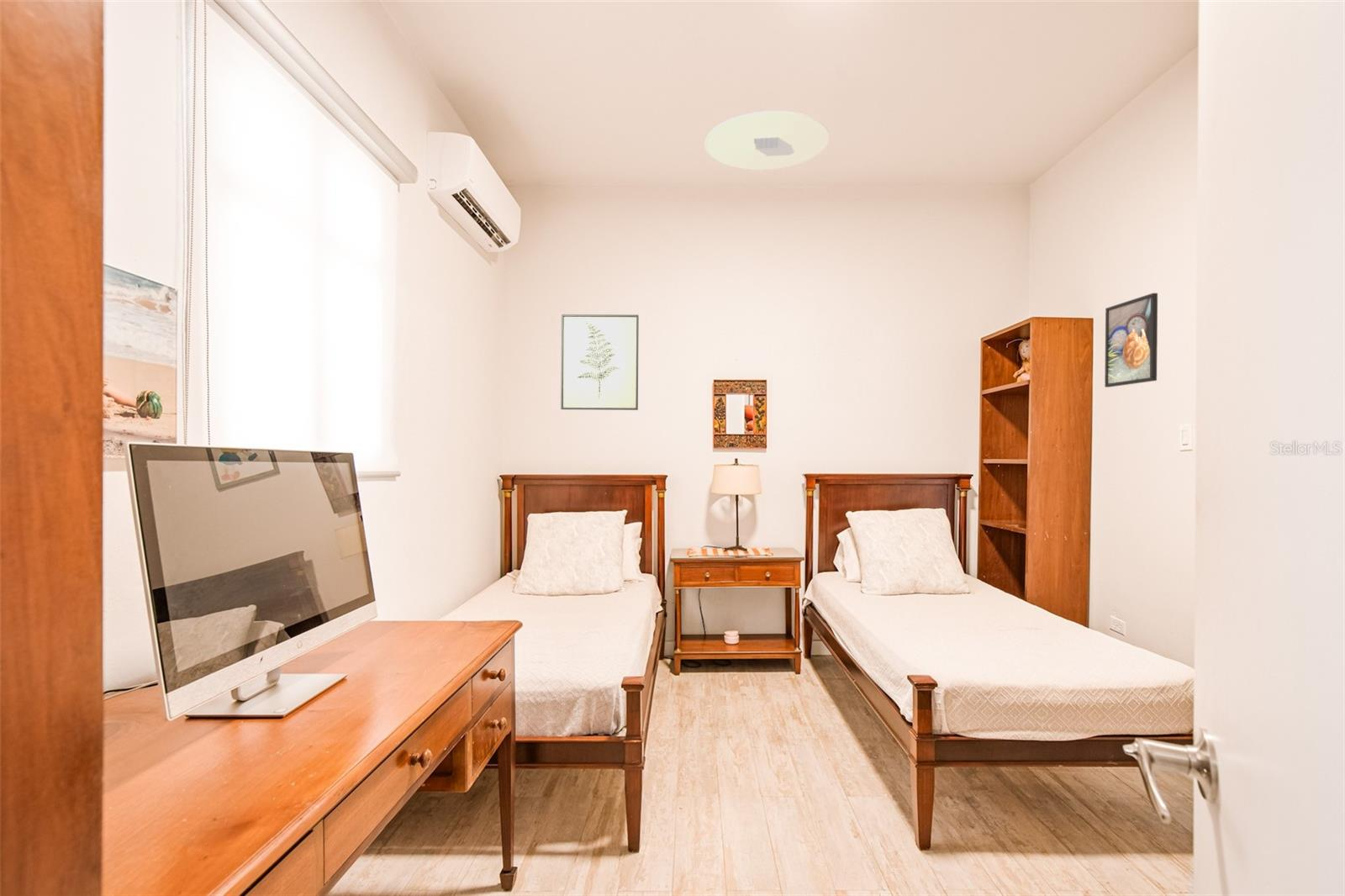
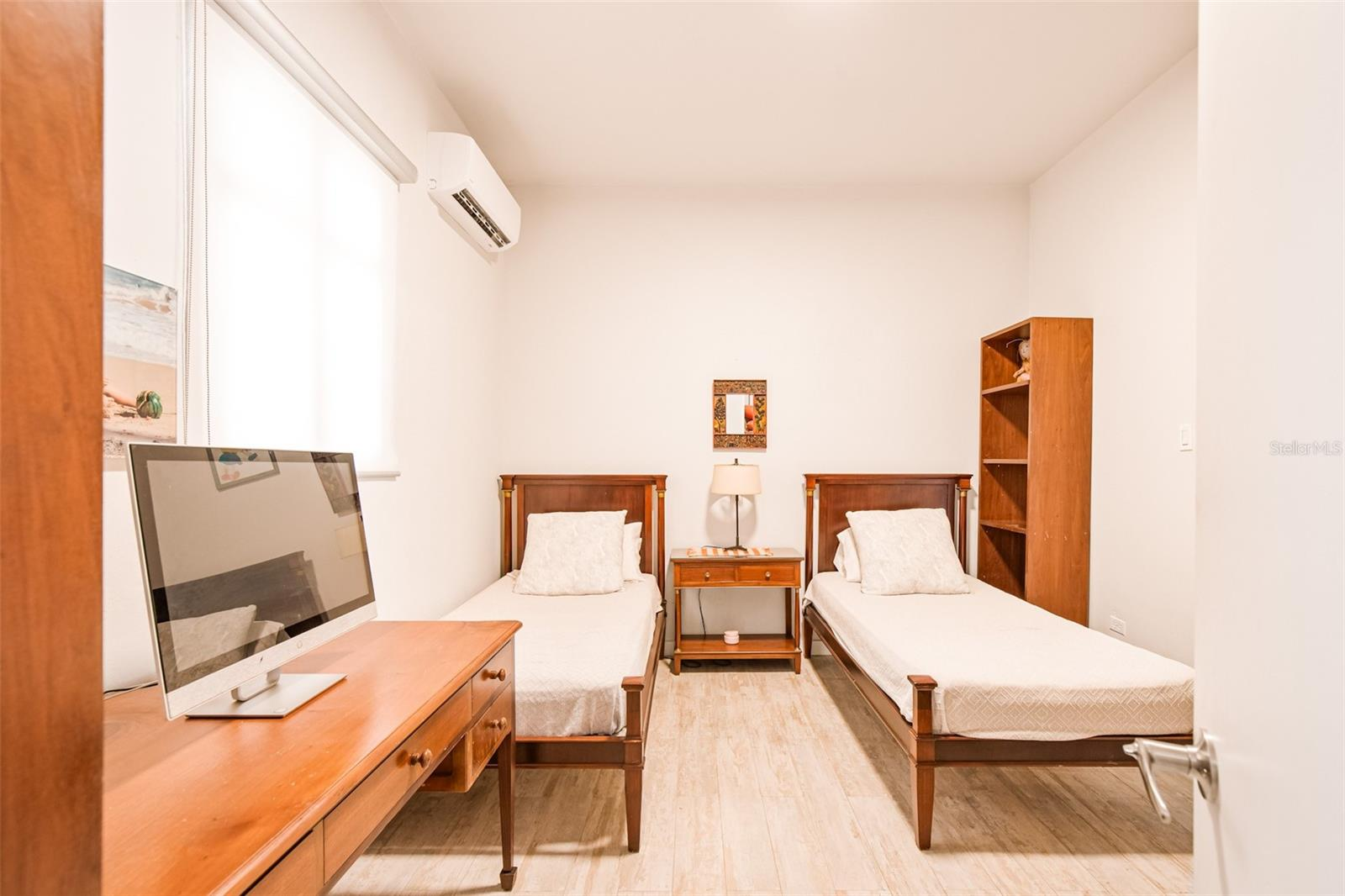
- ceiling light [704,110,830,171]
- wall art [560,314,640,411]
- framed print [1104,293,1158,388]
